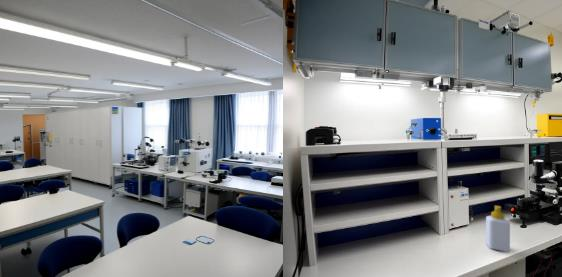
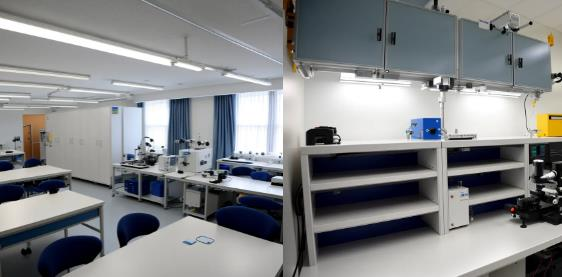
- soap bottle [485,205,511,253]
